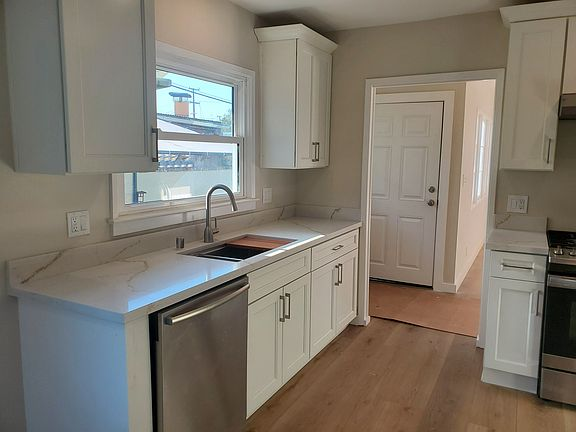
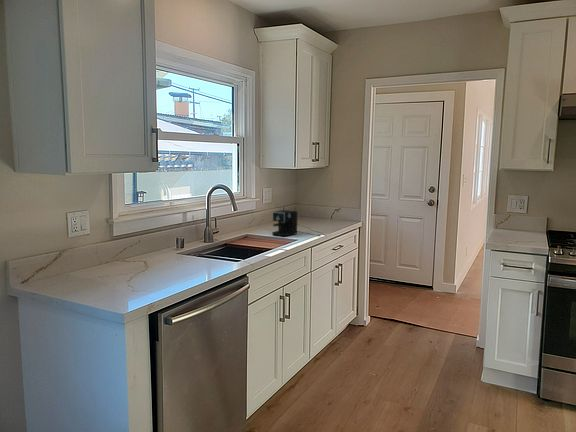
+ coffee maker [271,209,322,237]
